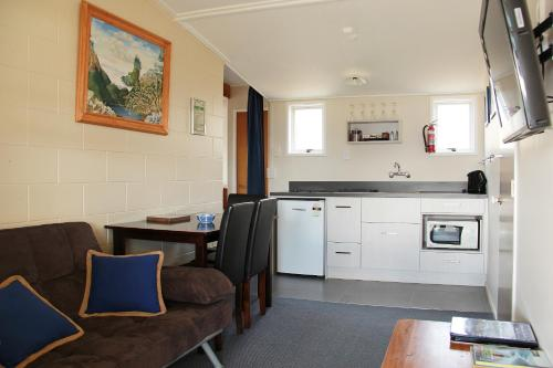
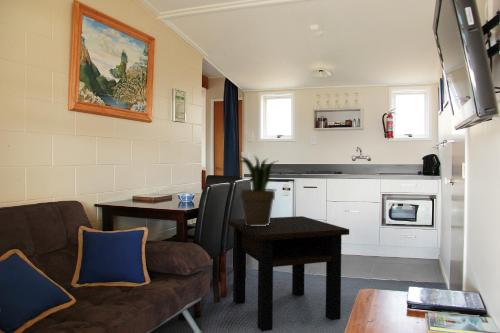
+ side table [227,215,350,332]
+ potted plant [237,154,278,226]
